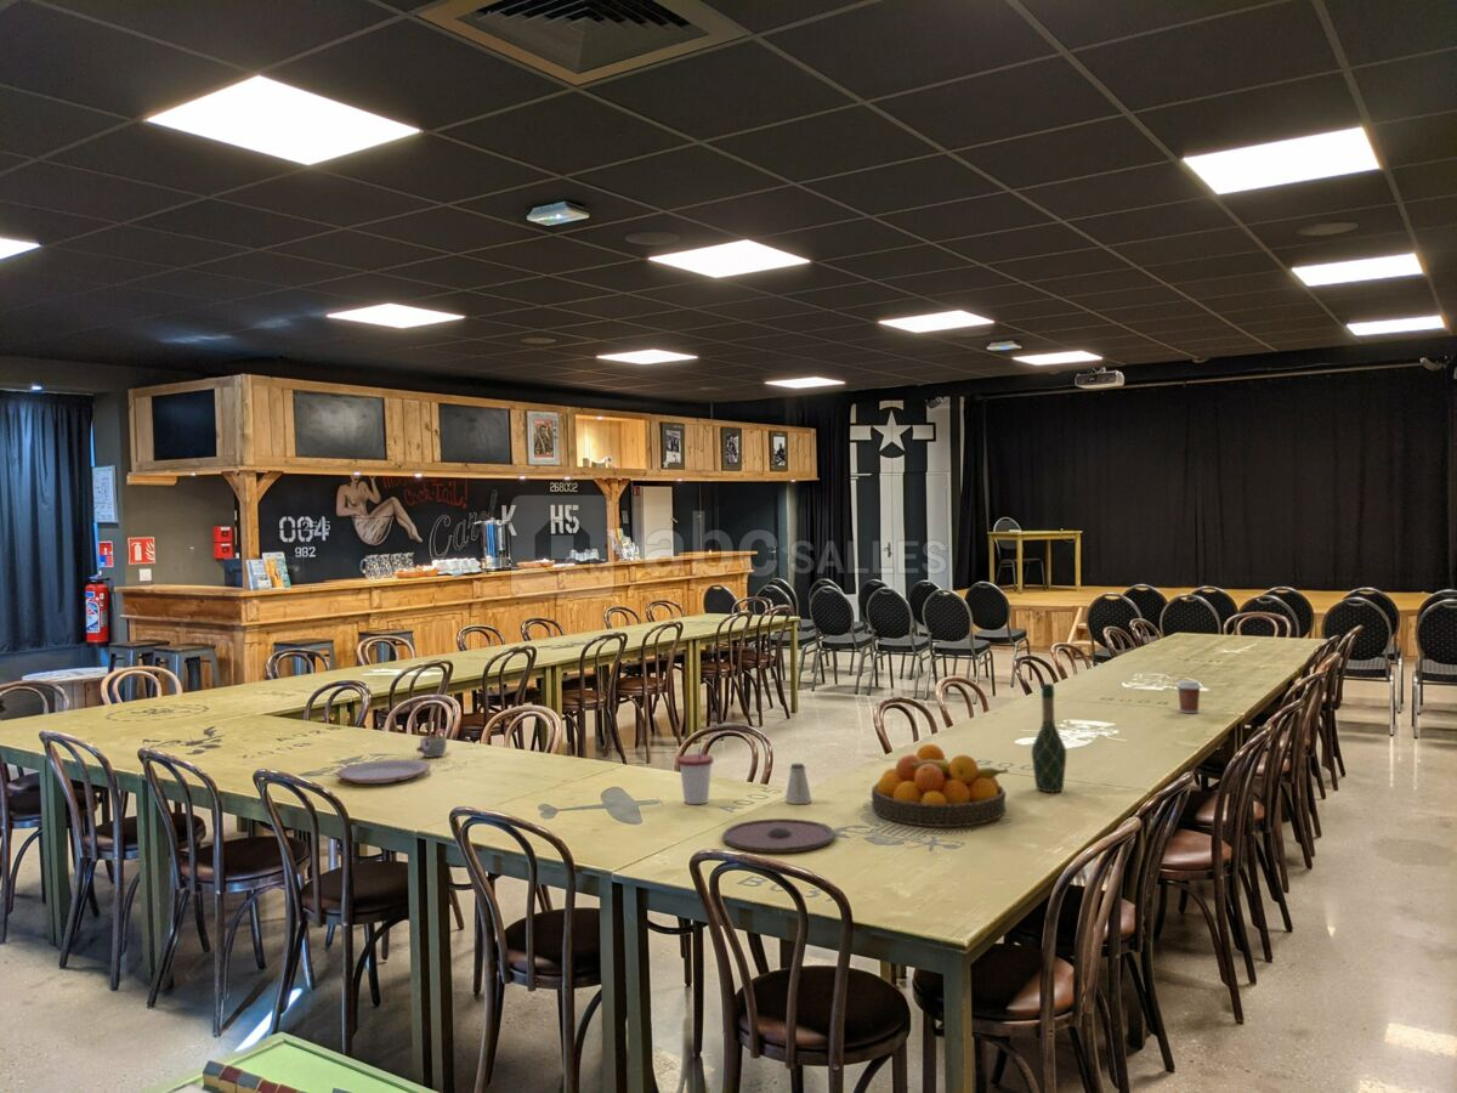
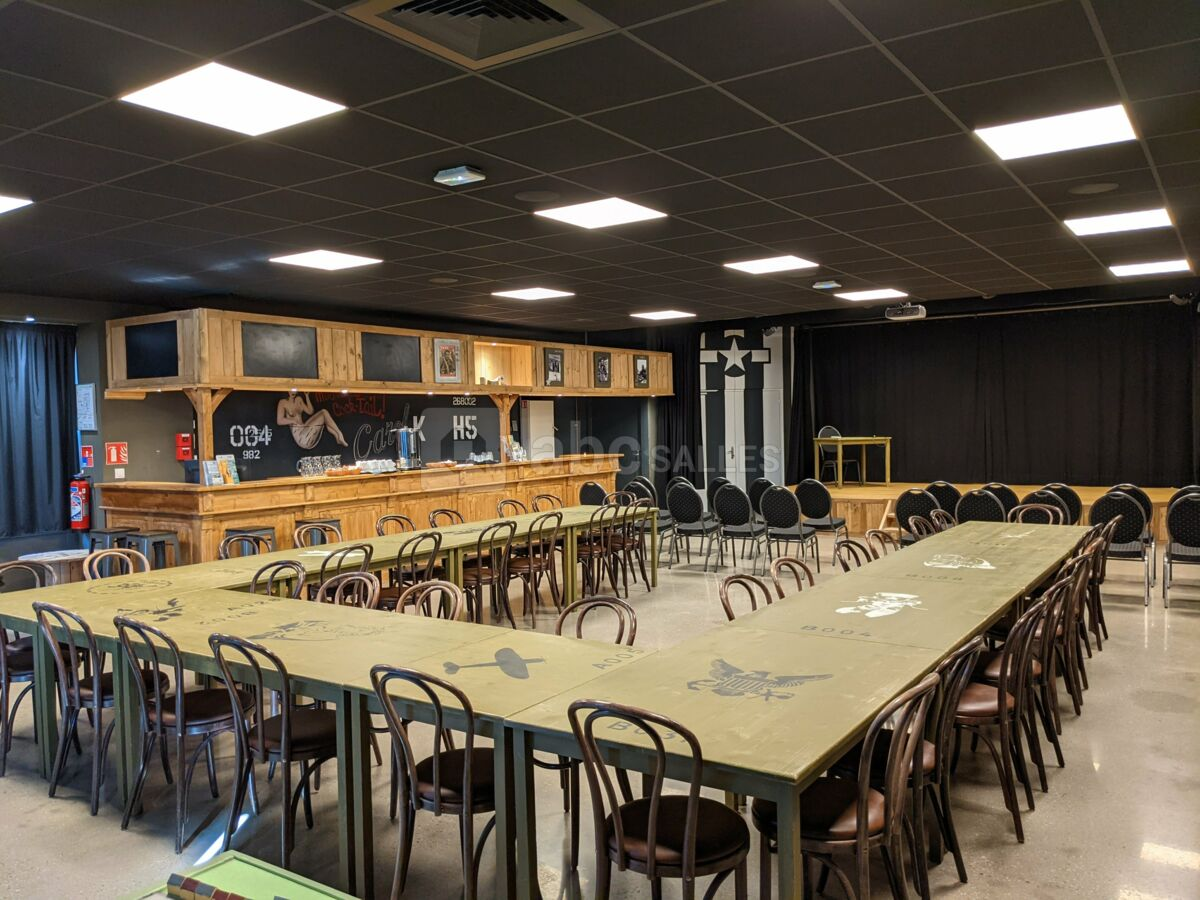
- cup [676,747,714,805]
- mug [415,727,448,759]
- wine bottle [1031,683,1067,793]
- saltshaker [784,763,812,805]
- plate [335,759,431,785]
- plate [721,817,837,854]
- coffee cup [1175,679,1203,714]
- fruit bowl [871,743,1009,828]
